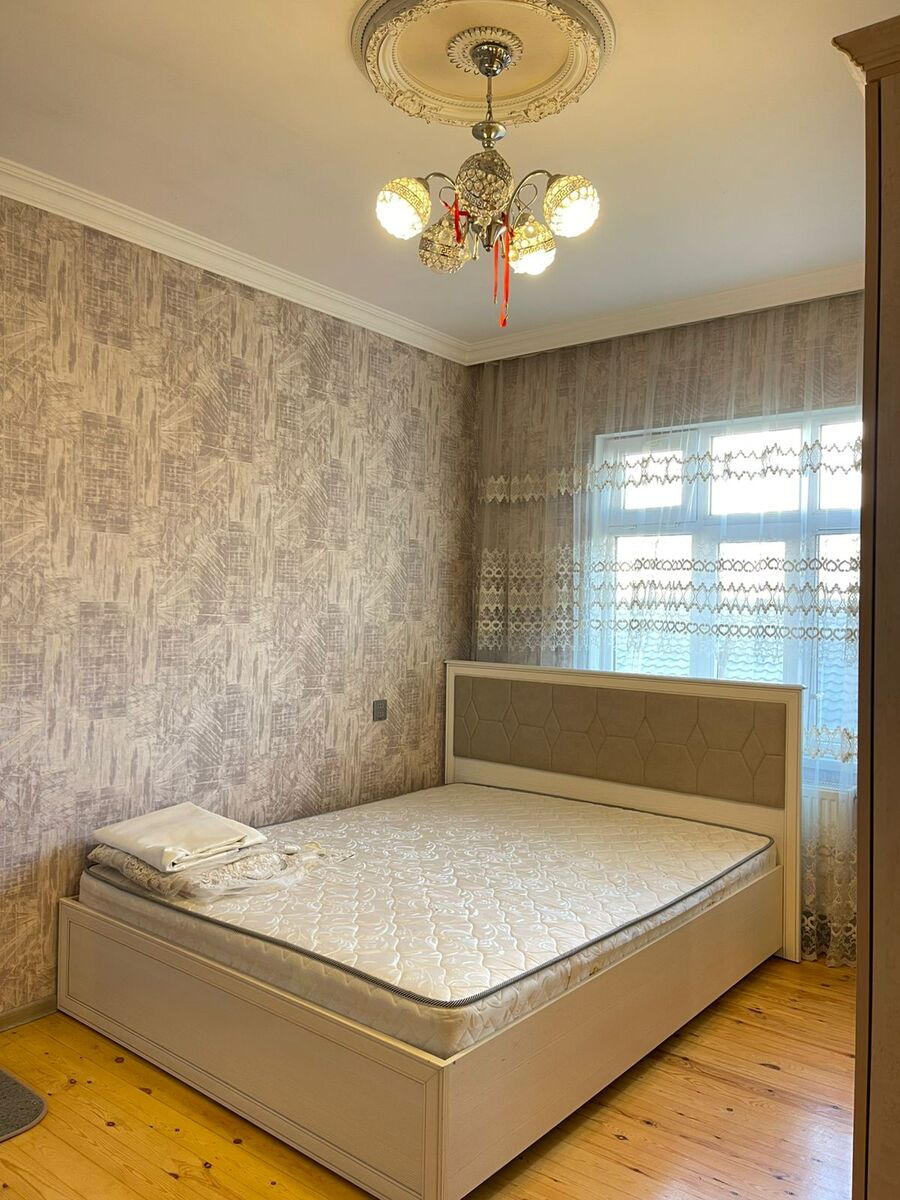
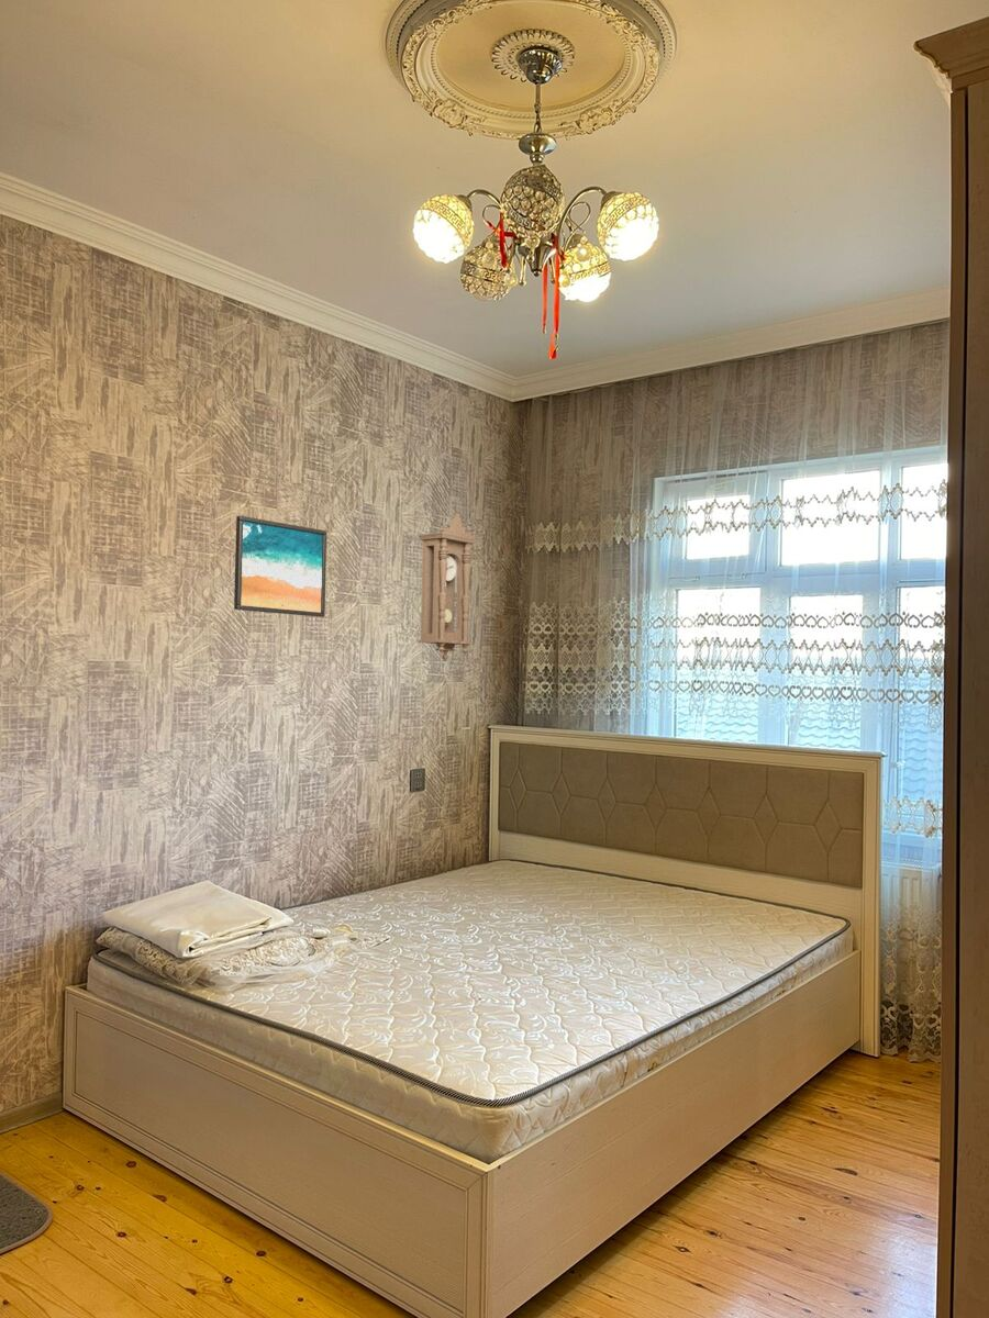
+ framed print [233,515,327,618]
+ pendulum clock [416,513,477,662]
